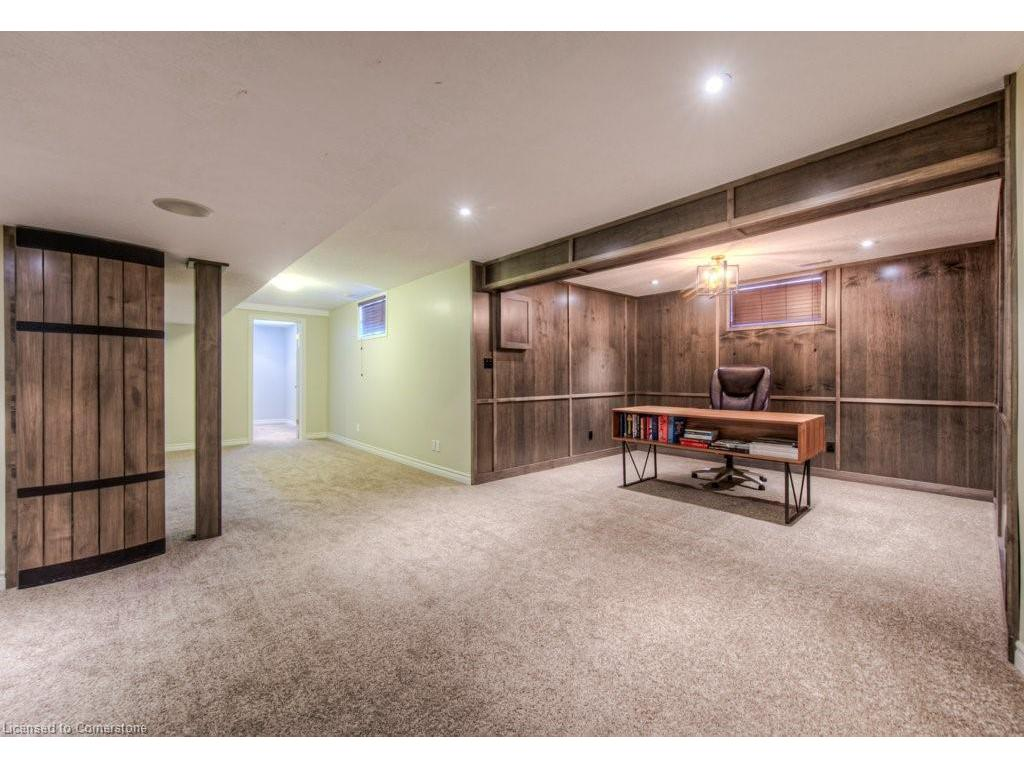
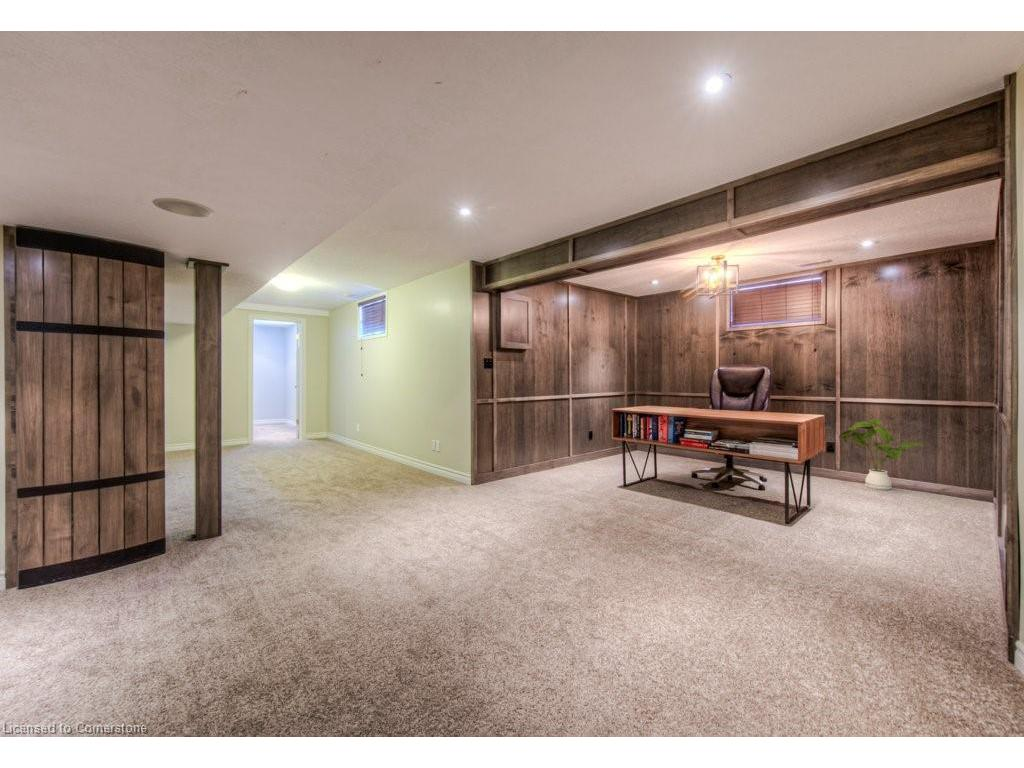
+ house plant [838,418,930,491]
